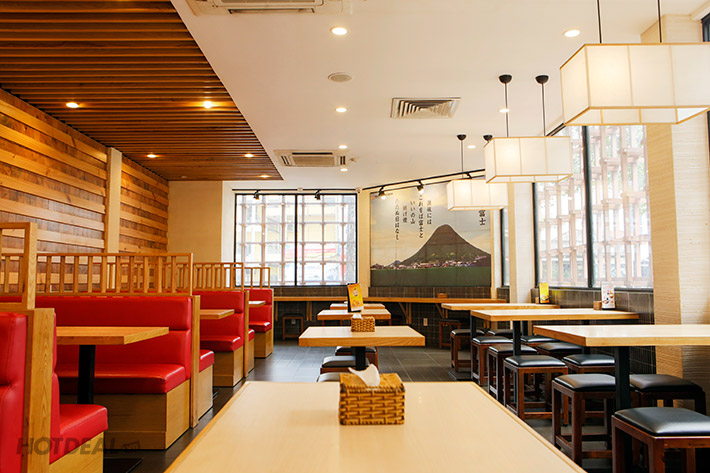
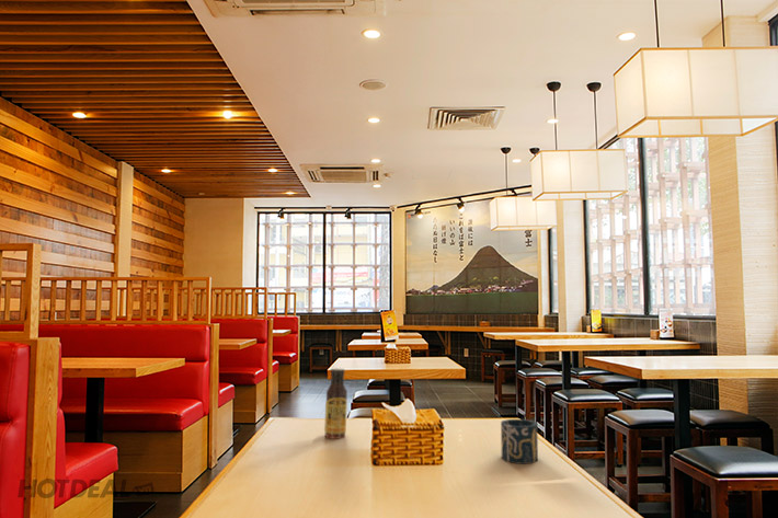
+ sauce bottle [323,367,348,440]
+ cup [500,418,539,465]
